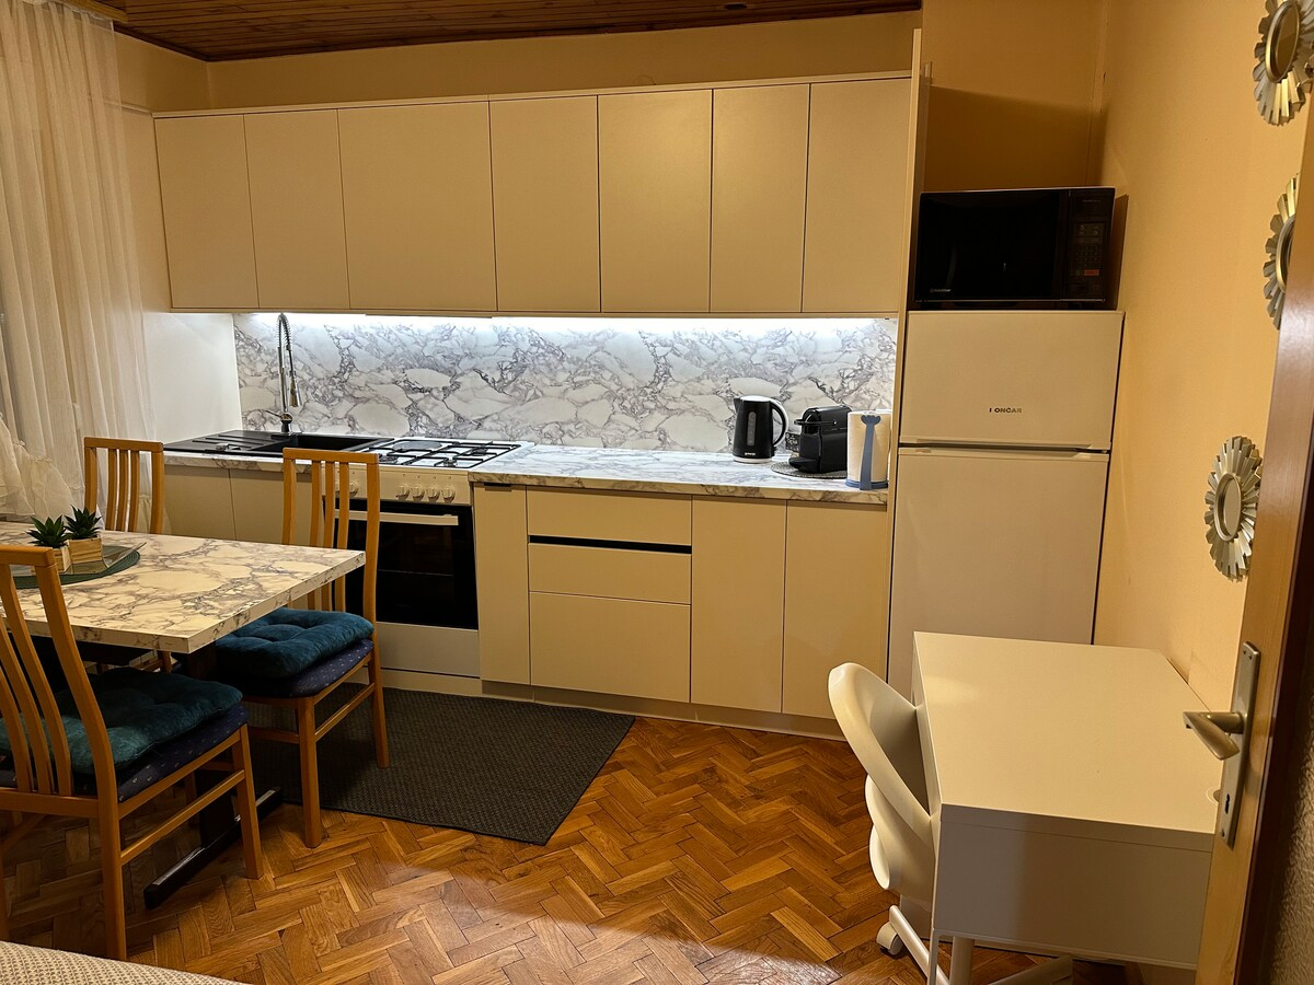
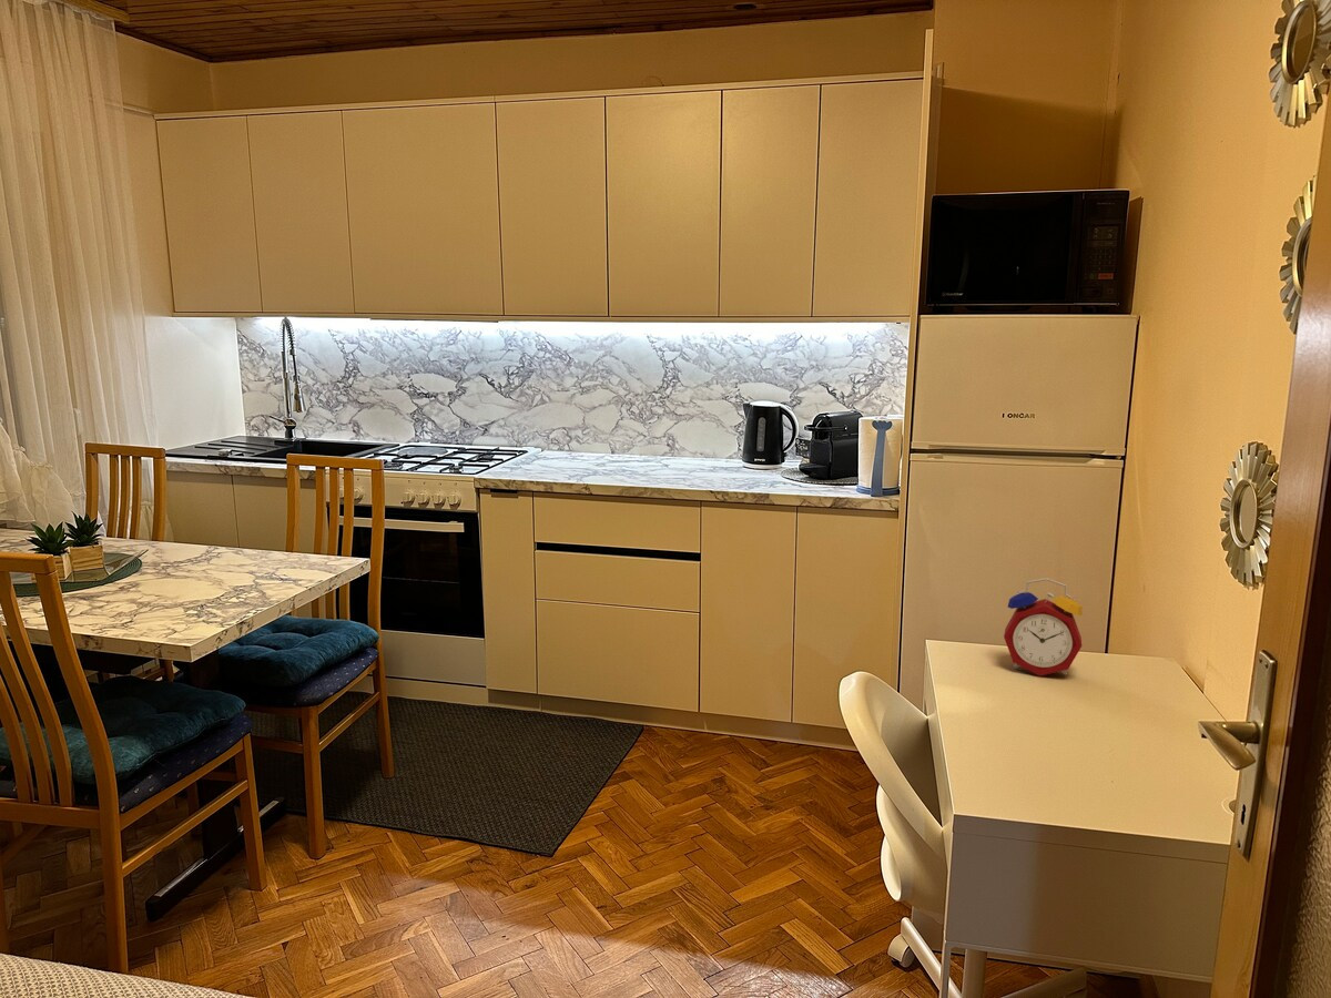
+ alarm clock [1003,577,1084,676]
